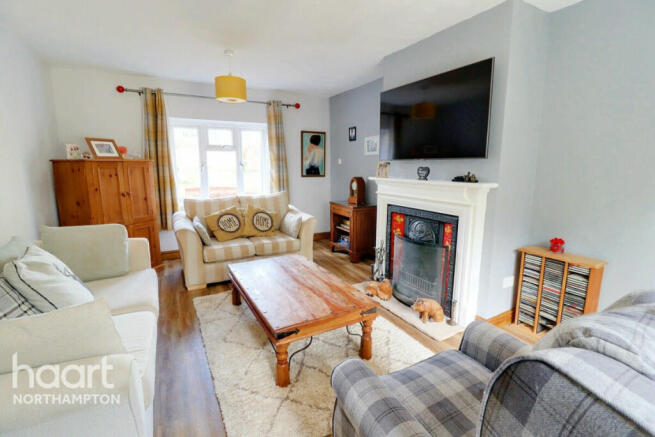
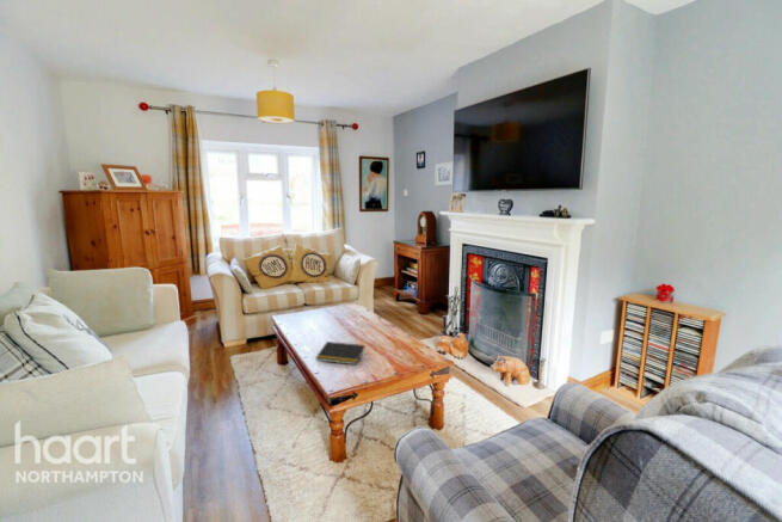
+ notepad [314,340,367,366]
